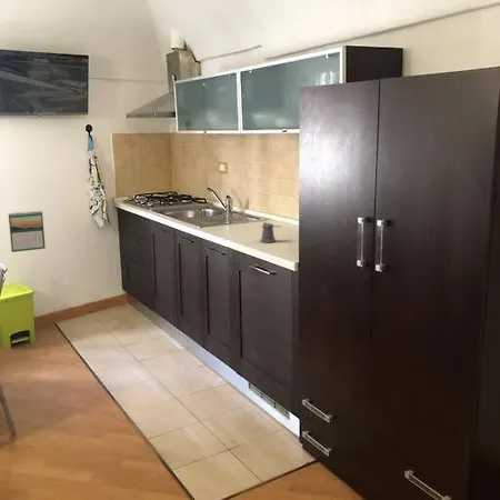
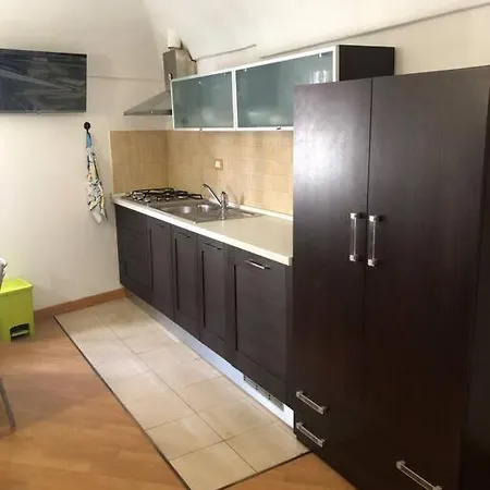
- pepper shaker [259,221,282,243]
- calendar [8,210,47,253]
